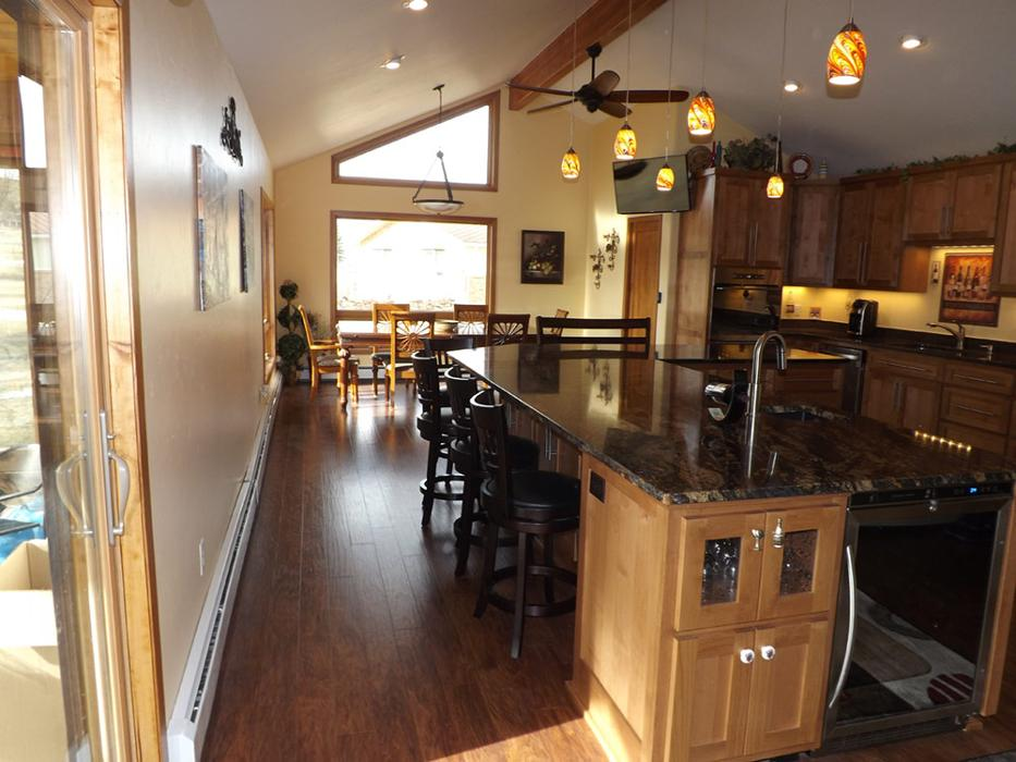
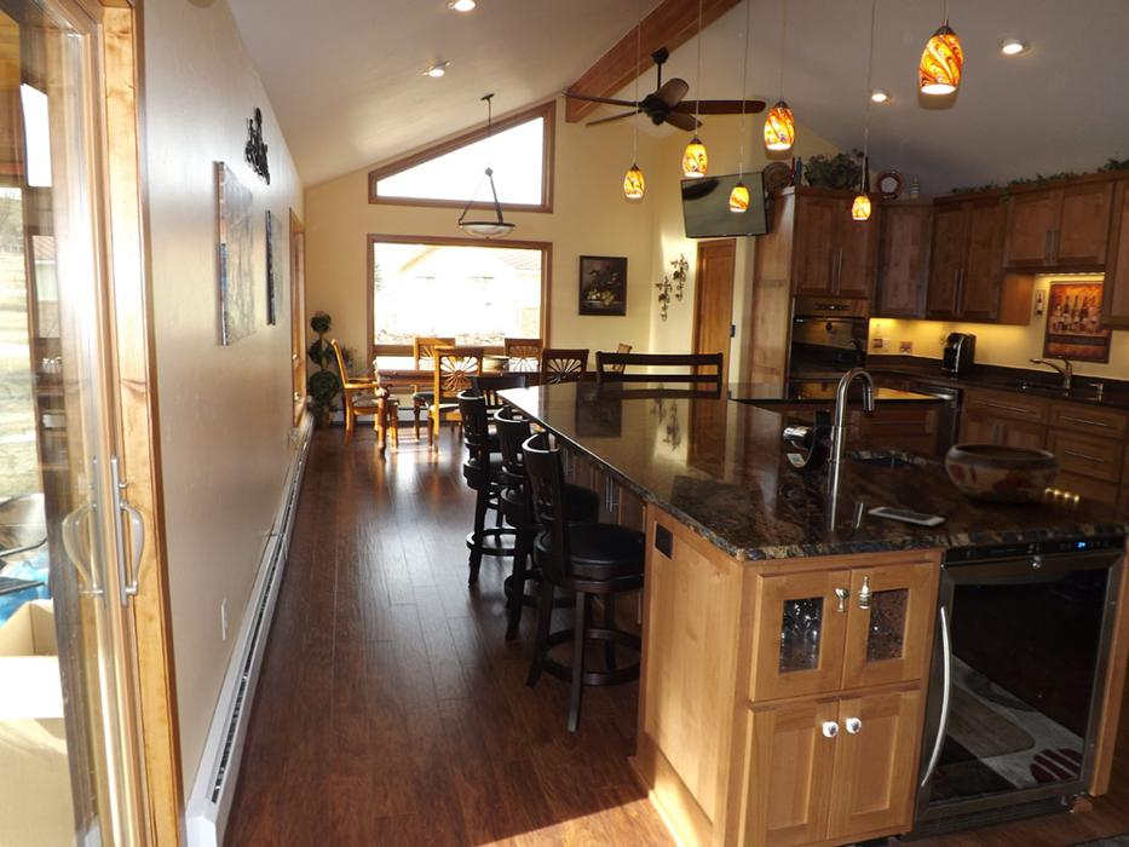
+ decorative bowl [944,443,1061,505]
+ cell phone [868,506,946,528]
